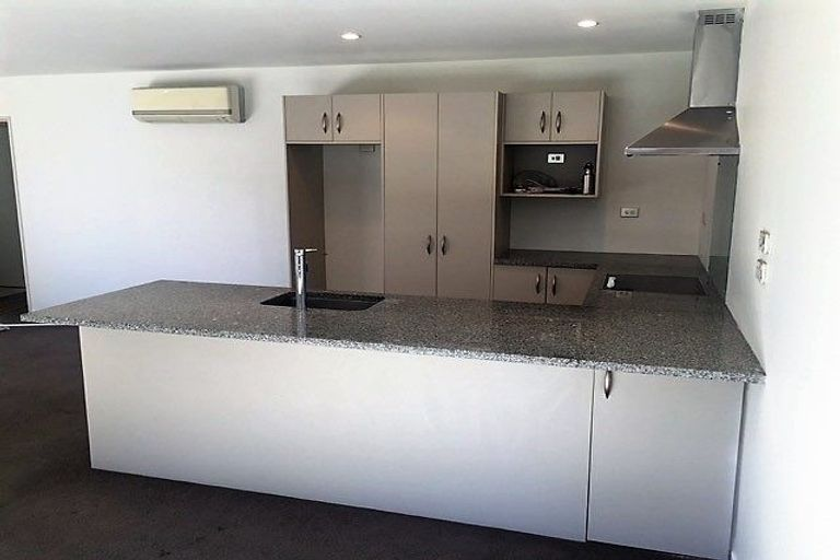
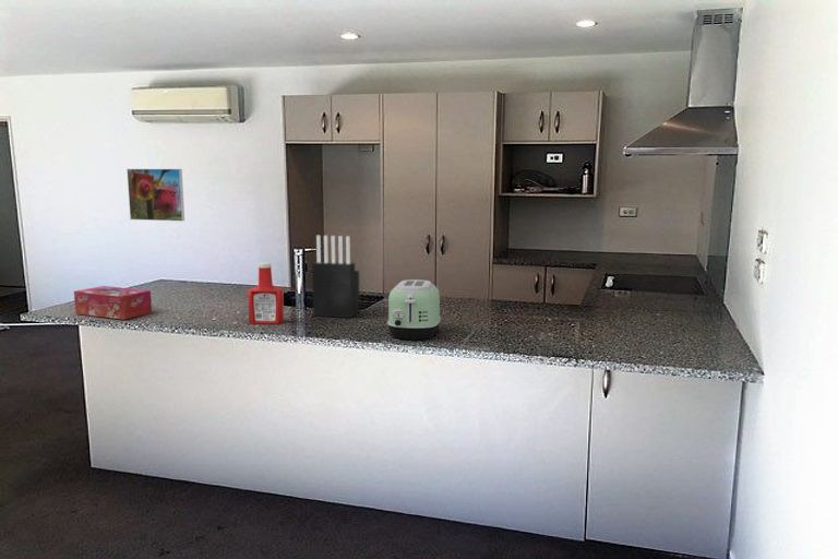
+ knife block [311,235,361,319]
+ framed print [125,168,185,222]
+ toaster [386,278,442,341]
+ soap bottle [247,261,285,325]
+ tissue box [73,285,153,321]
